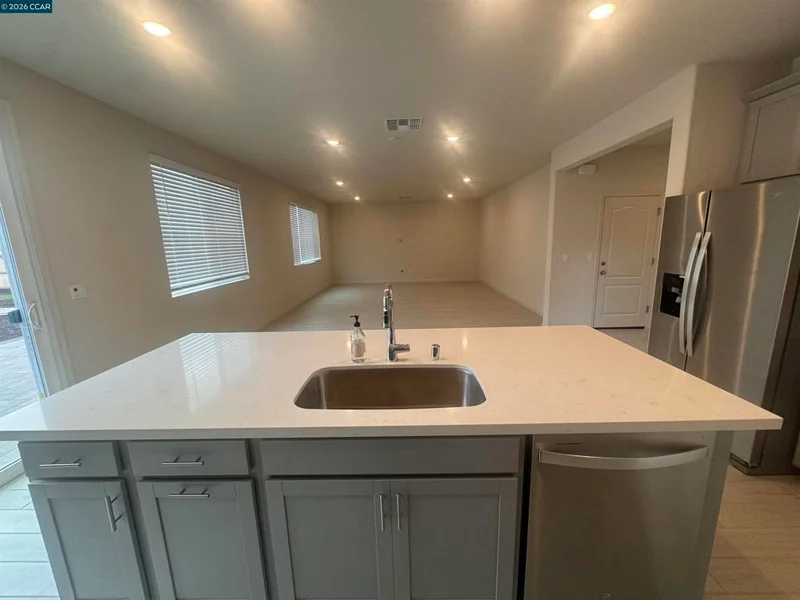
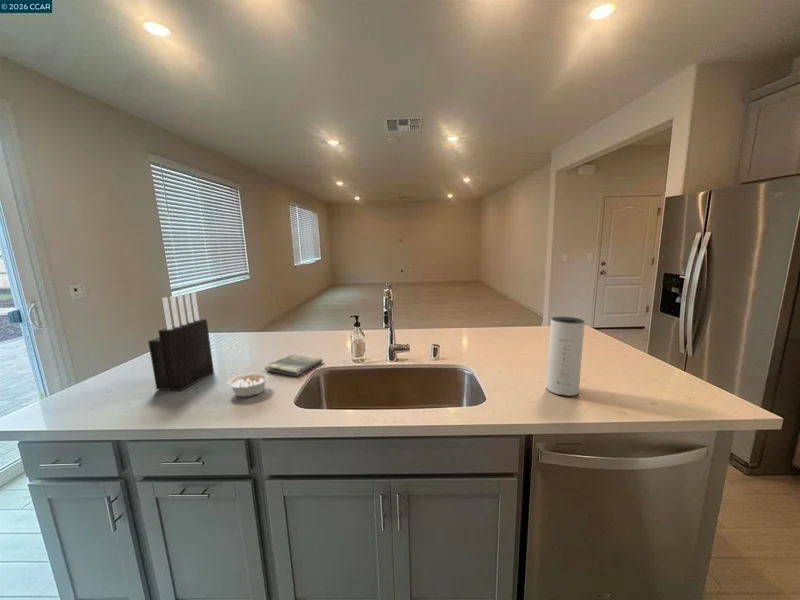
+ knife block [147,291,215,392]
+ legume [227,371,270,398]
+ dish towel [264,353,324,377]
+ speaker [545,316,586,397]
